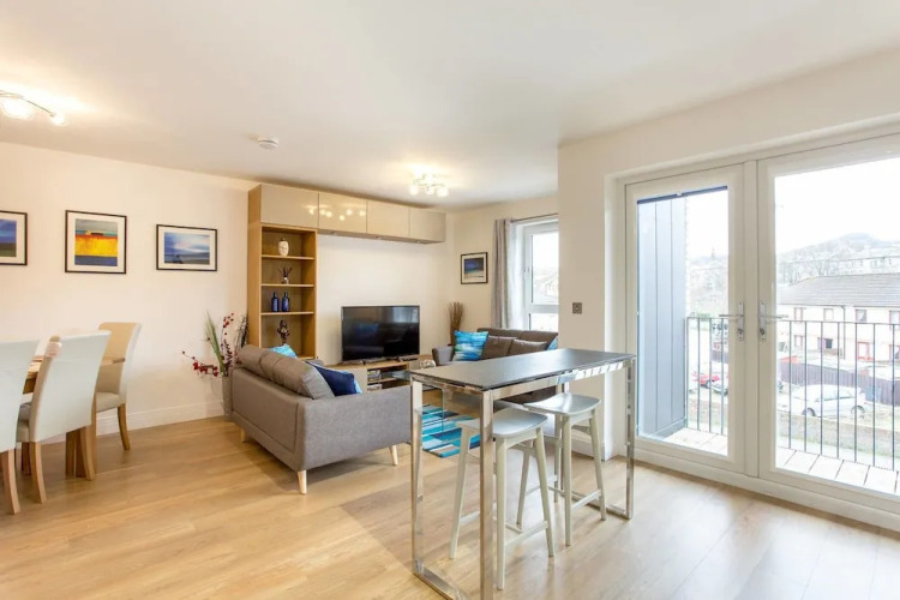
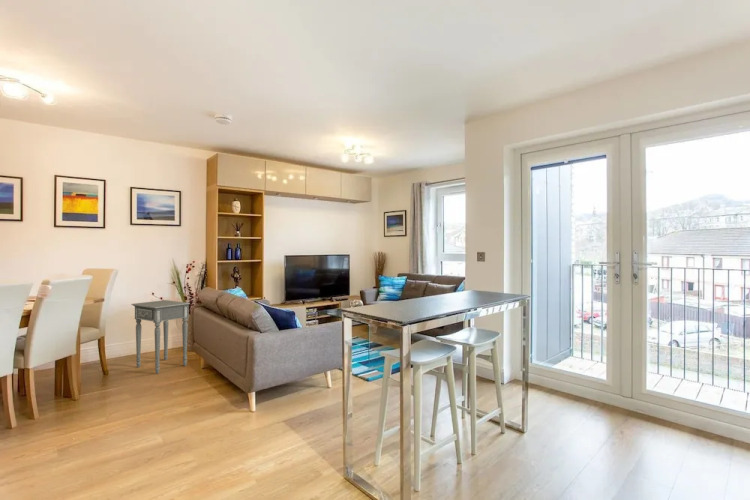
+ side table [130,299,191,374]
